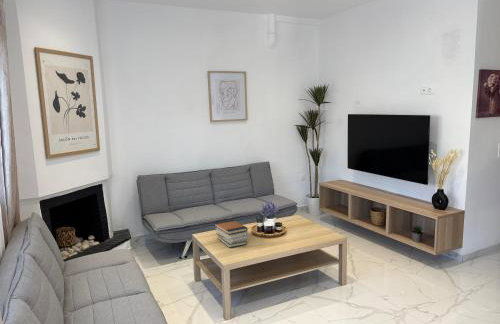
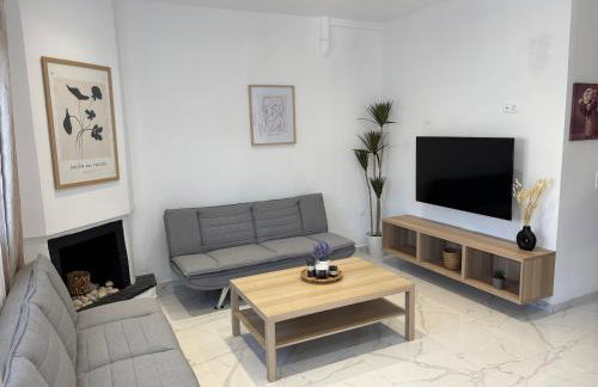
- book stack [213,219,249,249]
